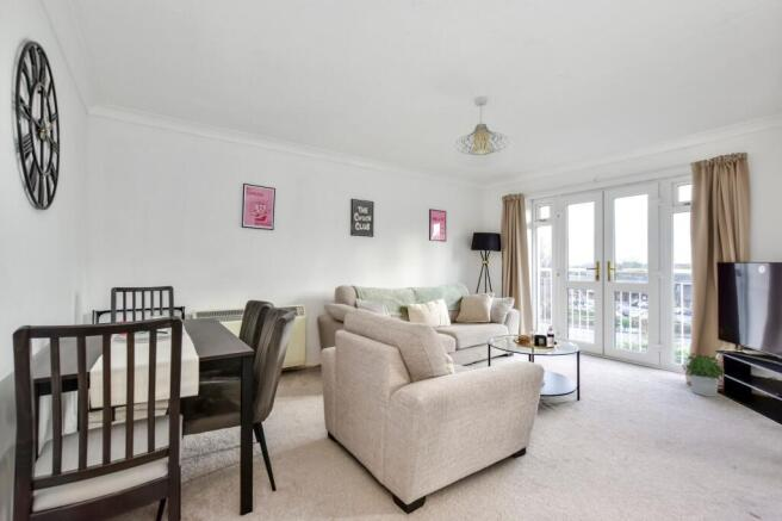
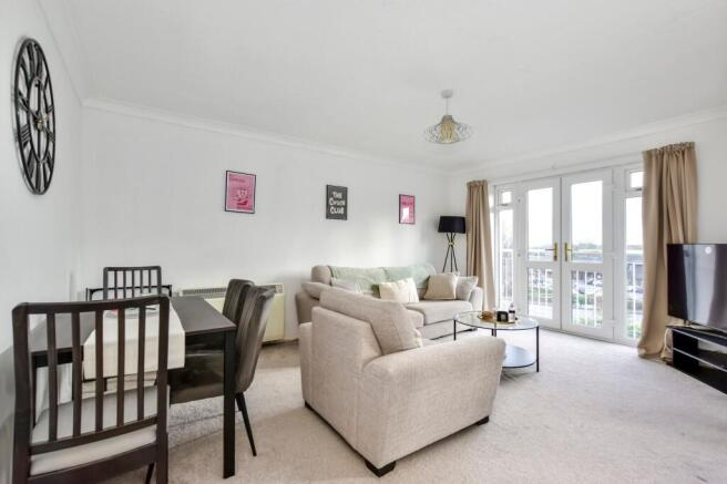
- potted plant [681,351,725,398]
